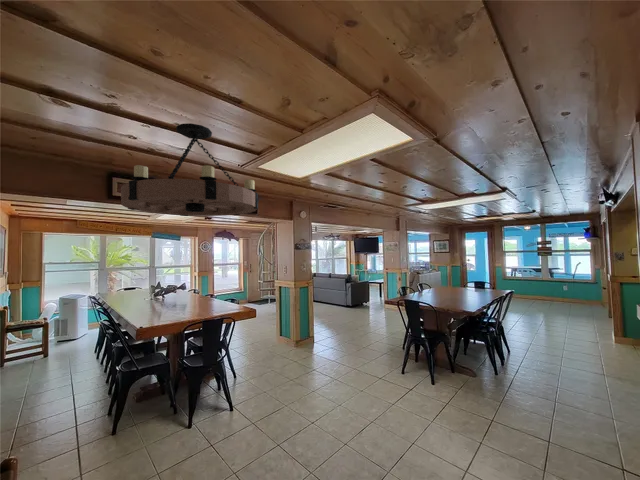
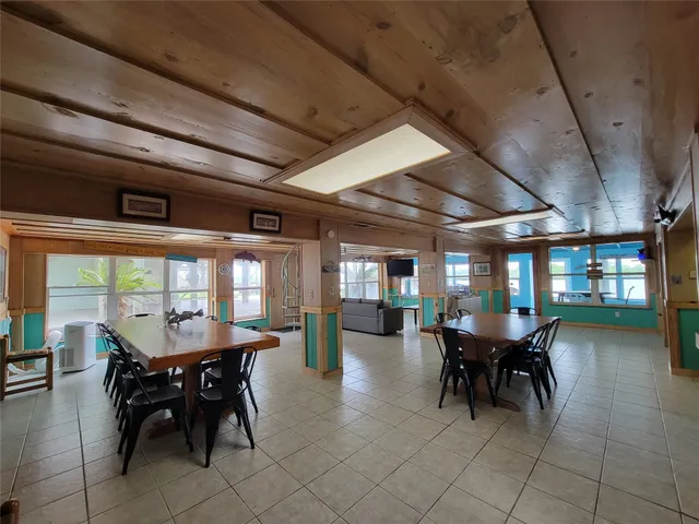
- chandelier [120,122,260,217]
